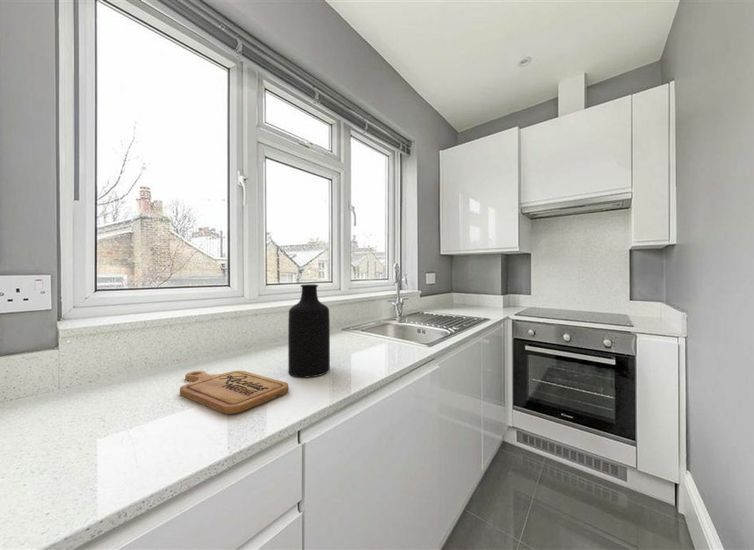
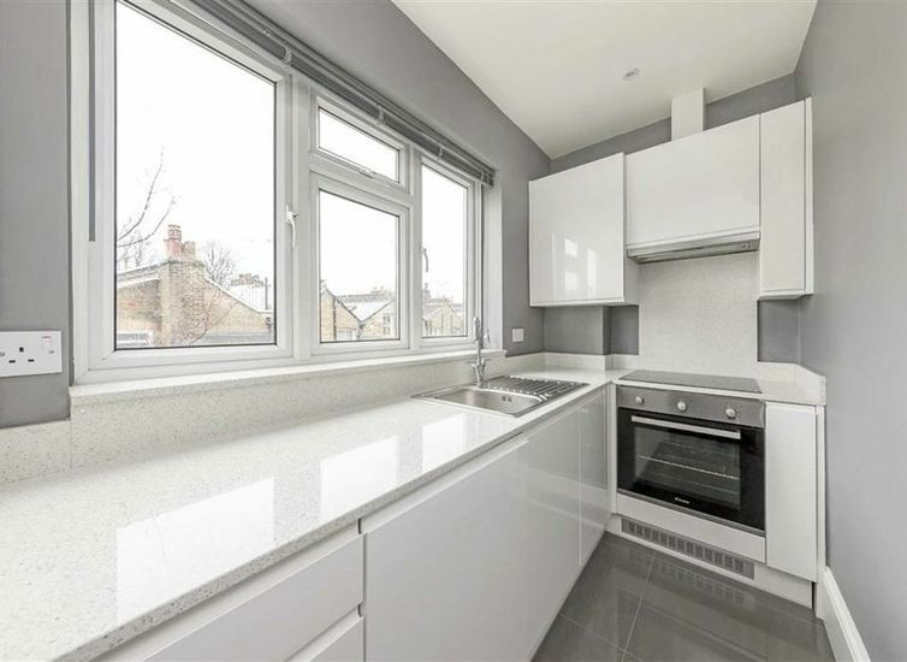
- cutting board [179,370,289,415]
- bottle [287,283,331,378]
